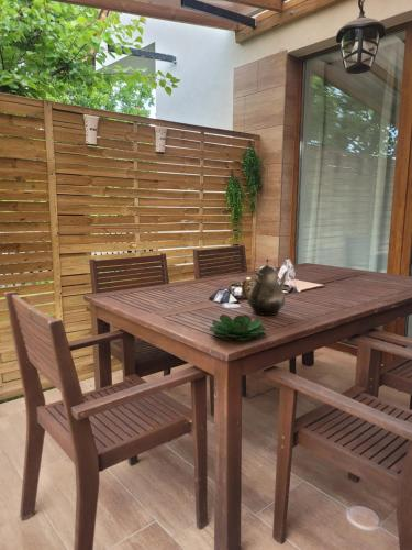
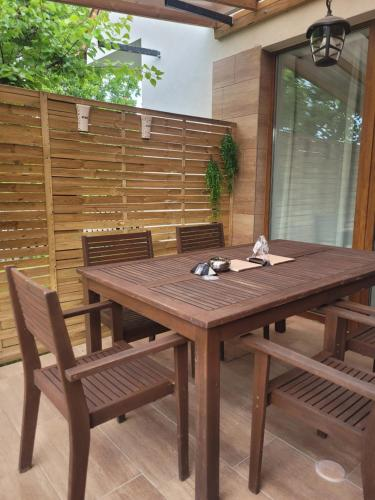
- succulent plant [209,314,268,341]
- teapot [241,257,289,317]
